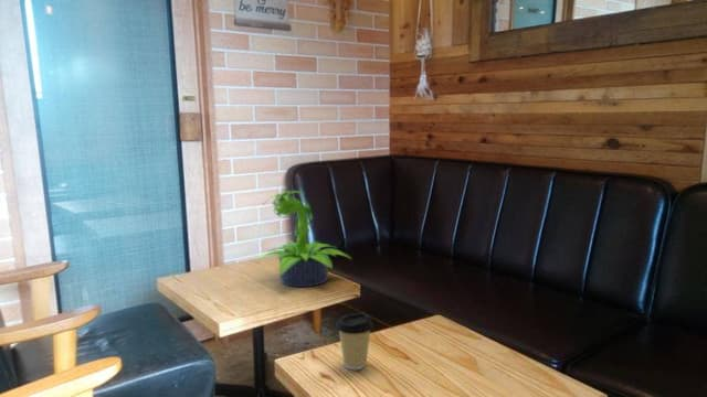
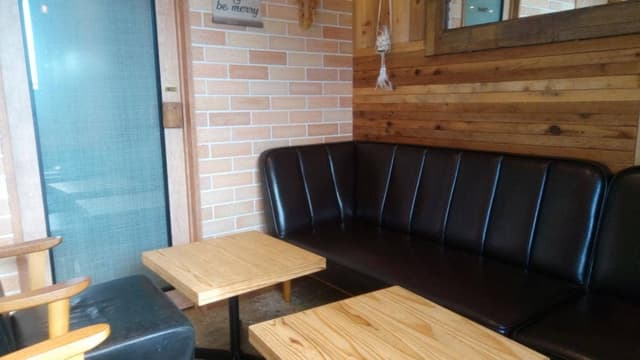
- coffee cup [335,312,374,371]
- potted plant [254,189,352,288]
